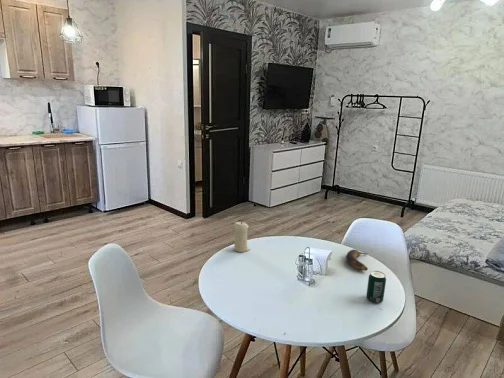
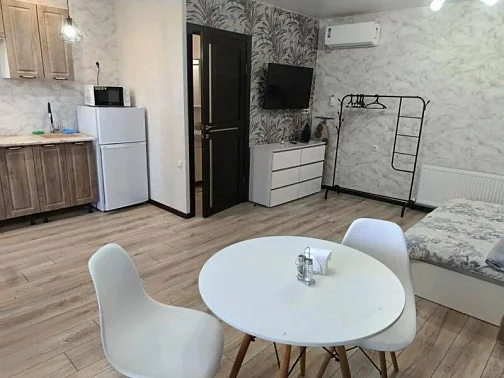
- candle [233,220,251,253]
- beverage can [365,270,387,304]
- banana [346,249,369,272]
